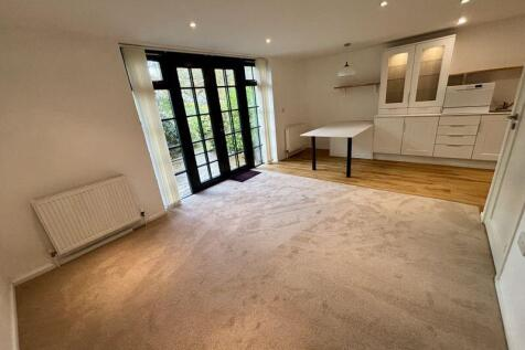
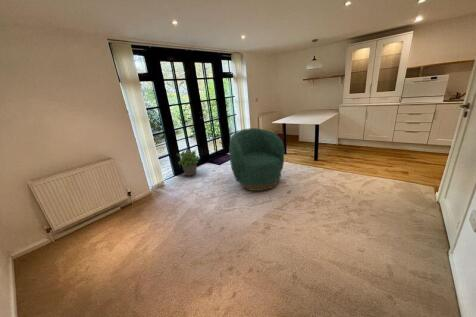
+ armchair [228,127,286,192]
+ potted plant [175,148,201,177]
